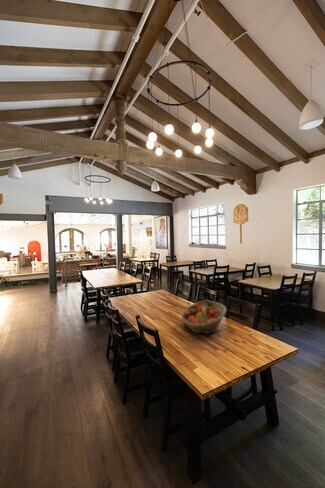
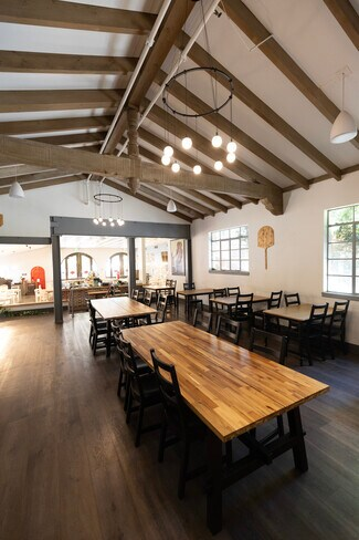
- fruit basket [180,299,227,335]
